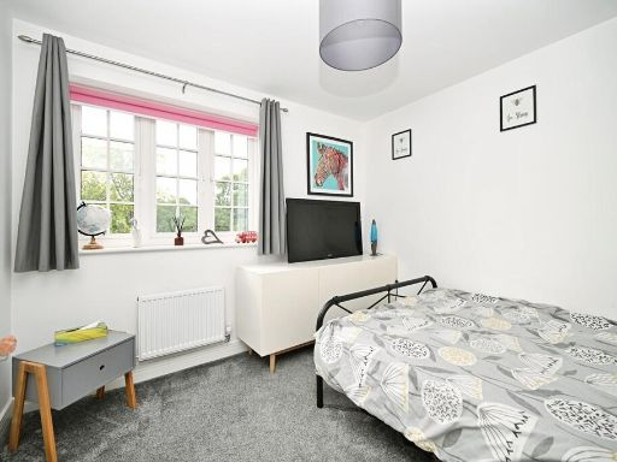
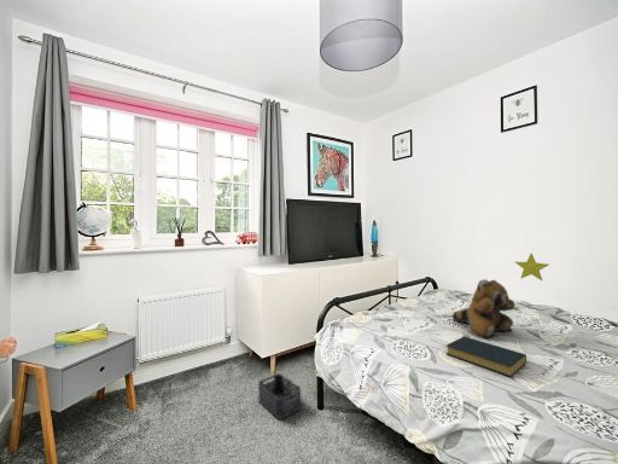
+ hardback book [445,335,527,378]
+ teddy bear [451,278,517,340]
+ decorative star [514,253,549,283]
+ storage bin [257,372,302,420]
